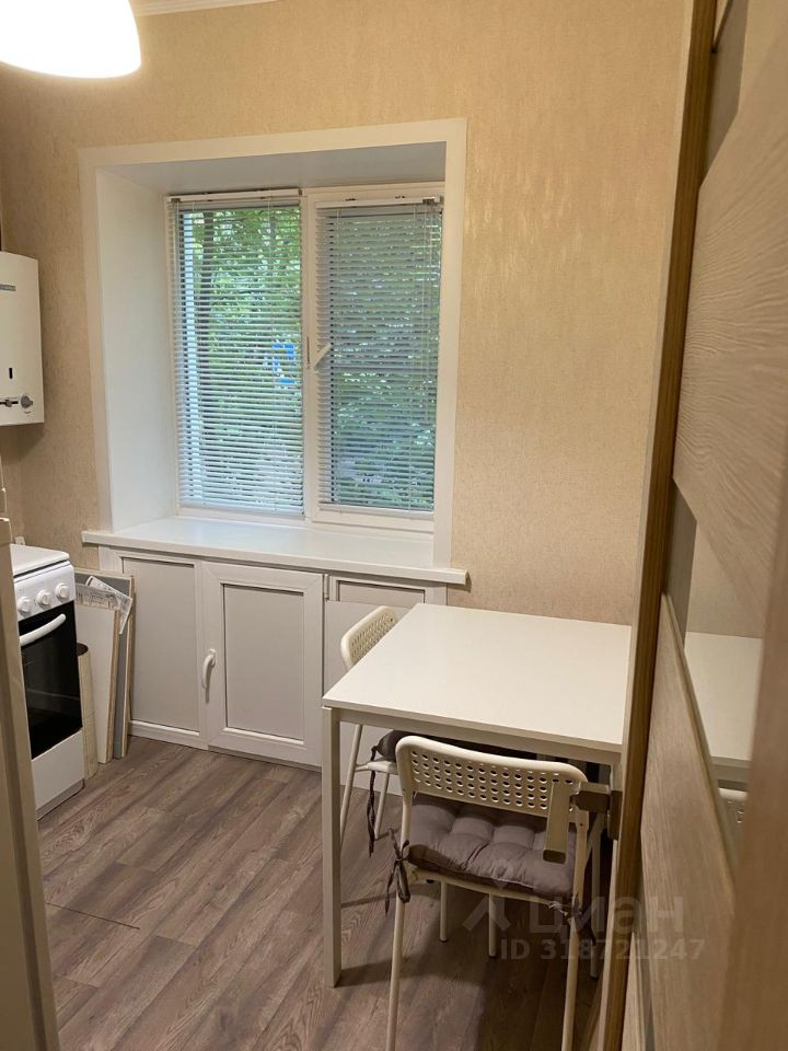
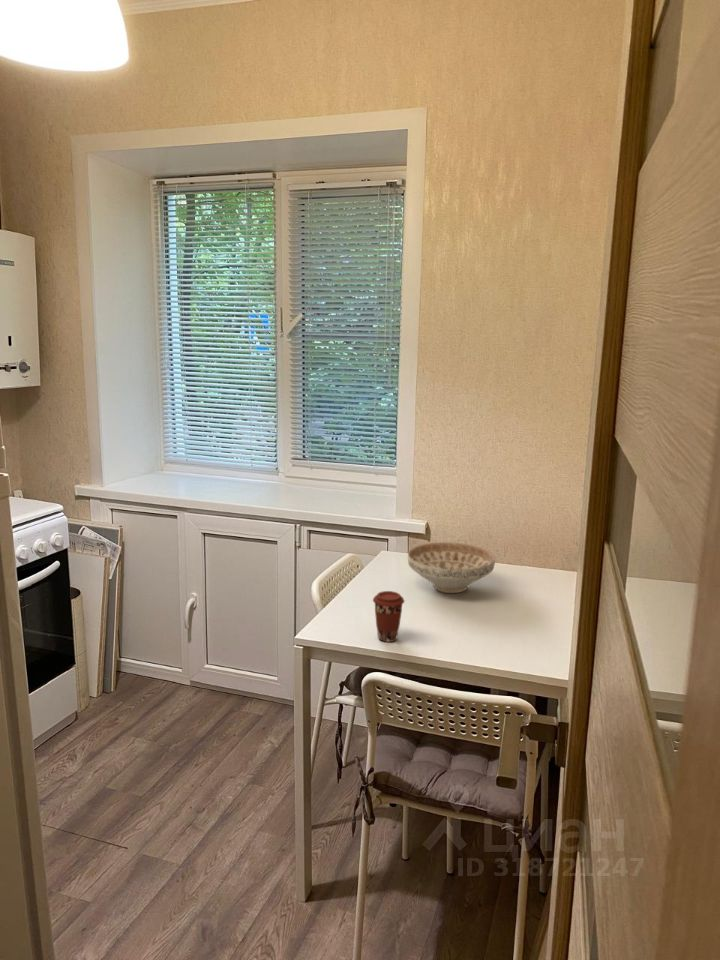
+ decorative bowl [407,541,496,594]
+ coffee cup [372,590,405,643]
